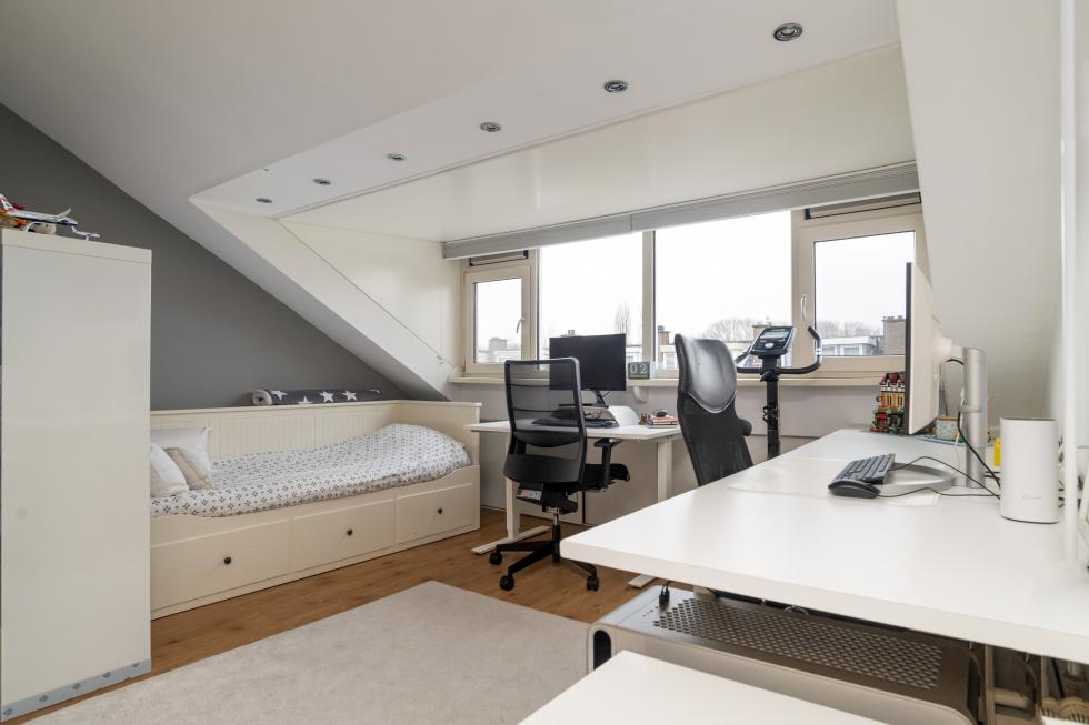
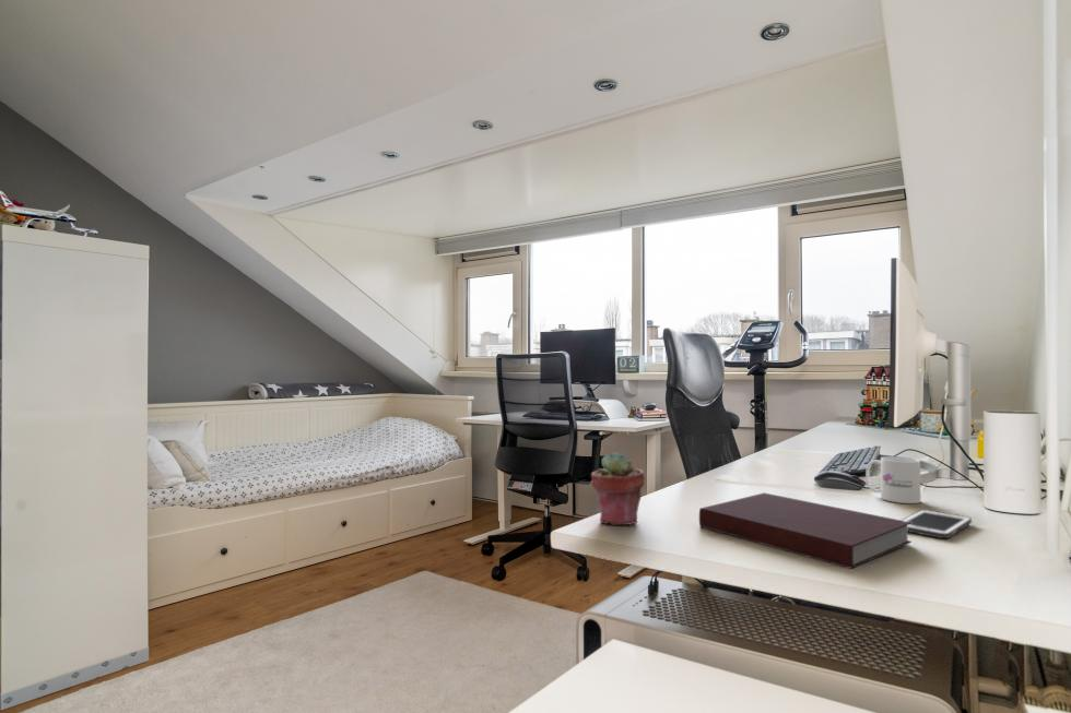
+ potted succulent [590,451,646,526]
+ cell phone [901,509,973,539]
+ notebook [698,491,913,570]
+ mug [864,455,921,504]
